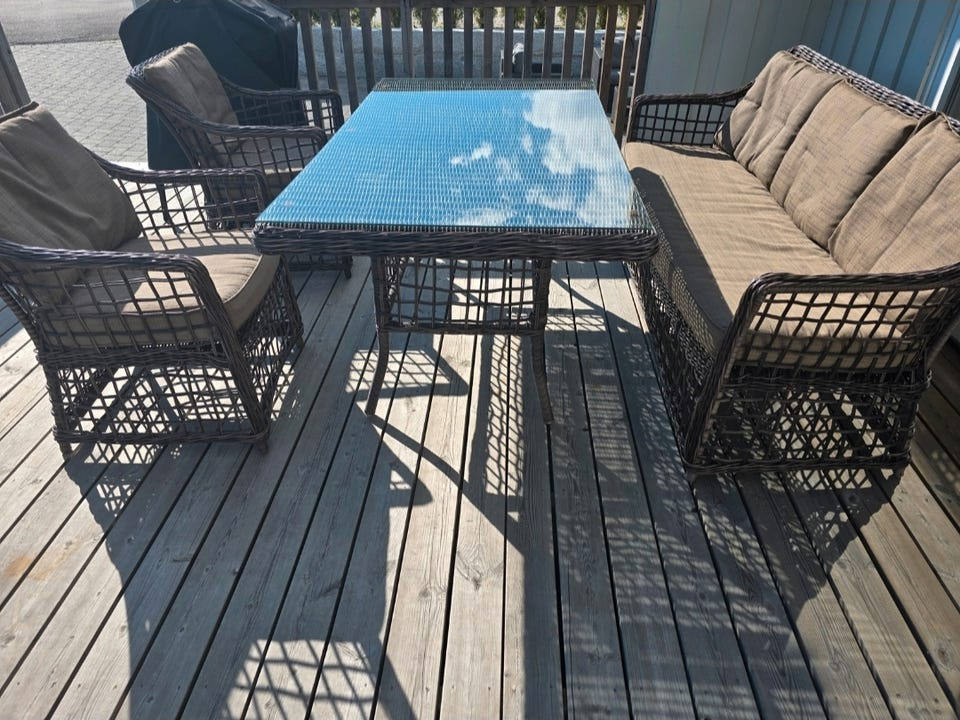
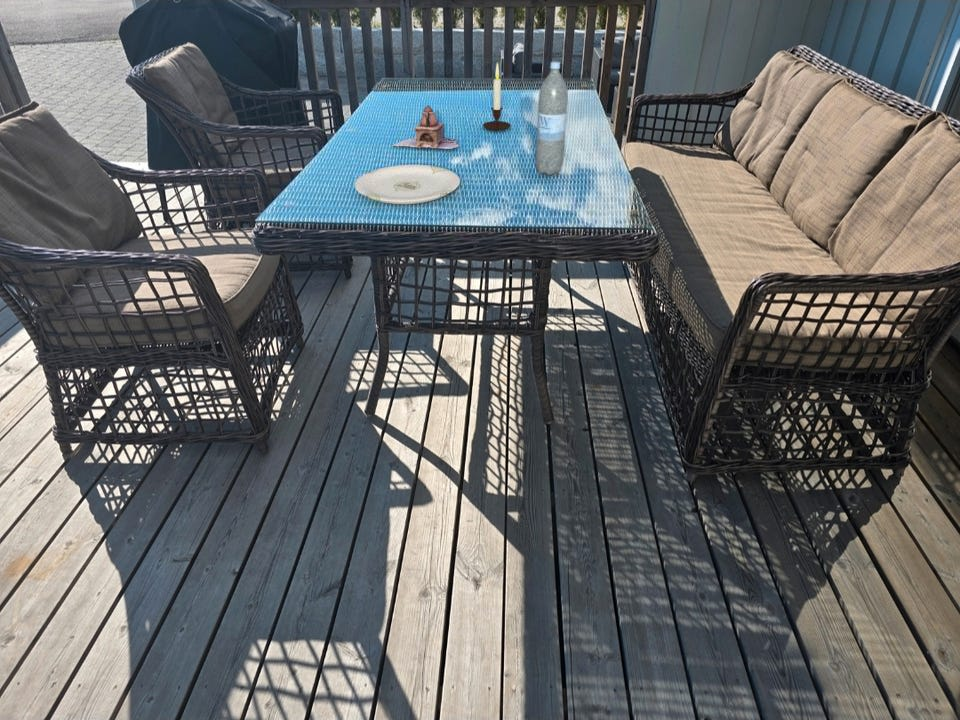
+ water bottle [535,61,569,176]
+ candle [482,62,512,132]
+ plate [354,164,461,205]
+ teapot [392,105,461,150]
